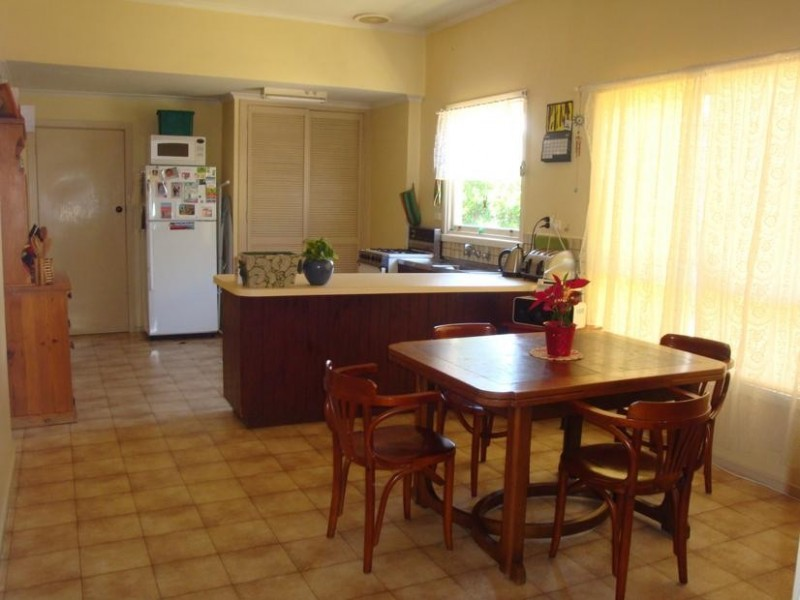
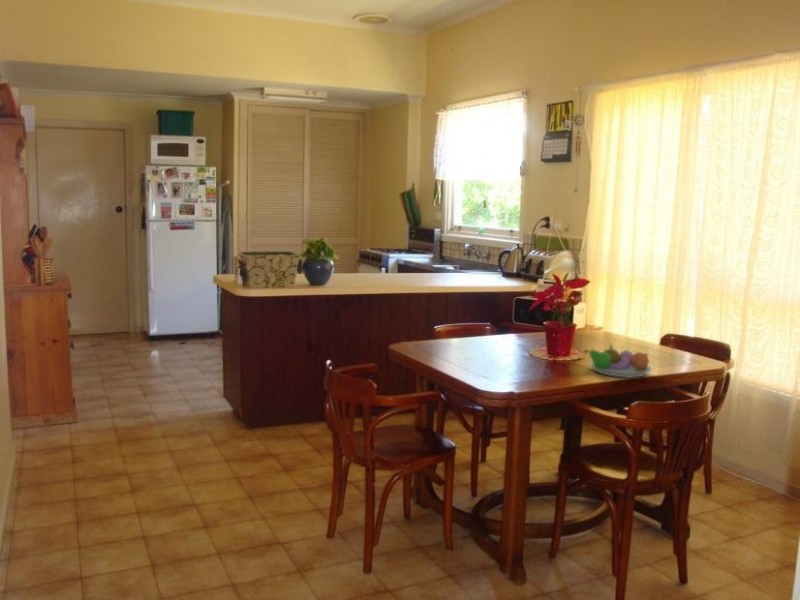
+ fruit bowl [583,343,653,379]
